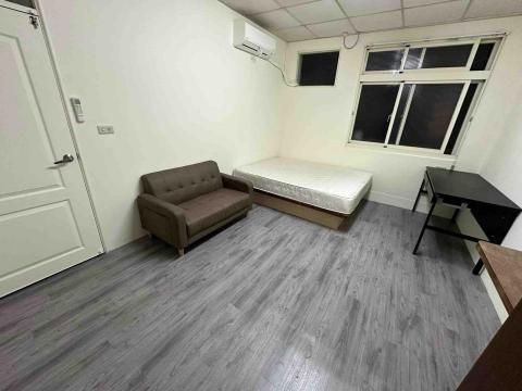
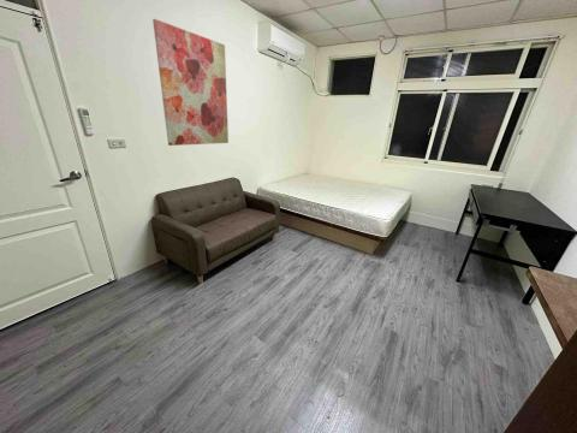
+ wall art [151,18,230,147]
